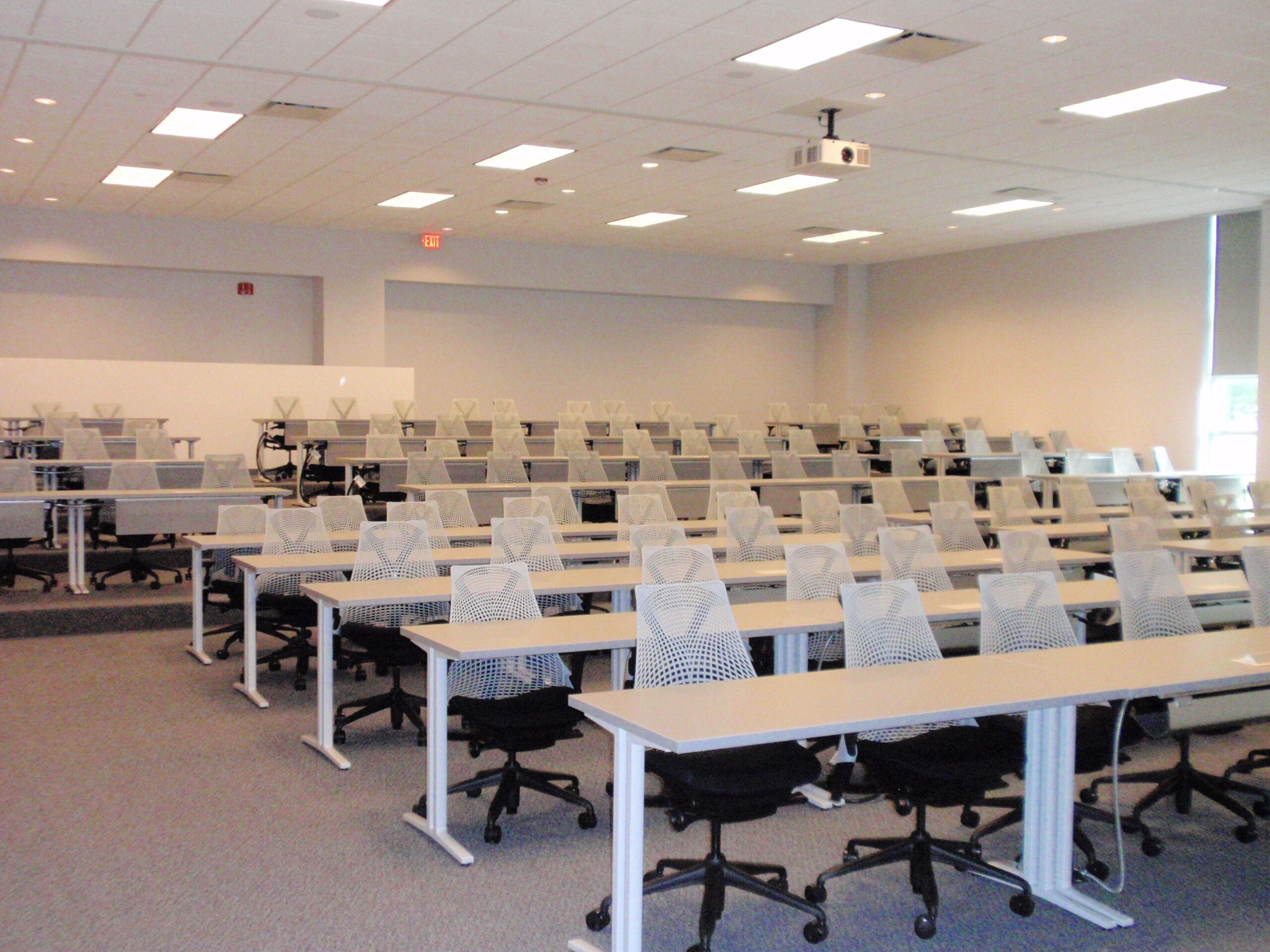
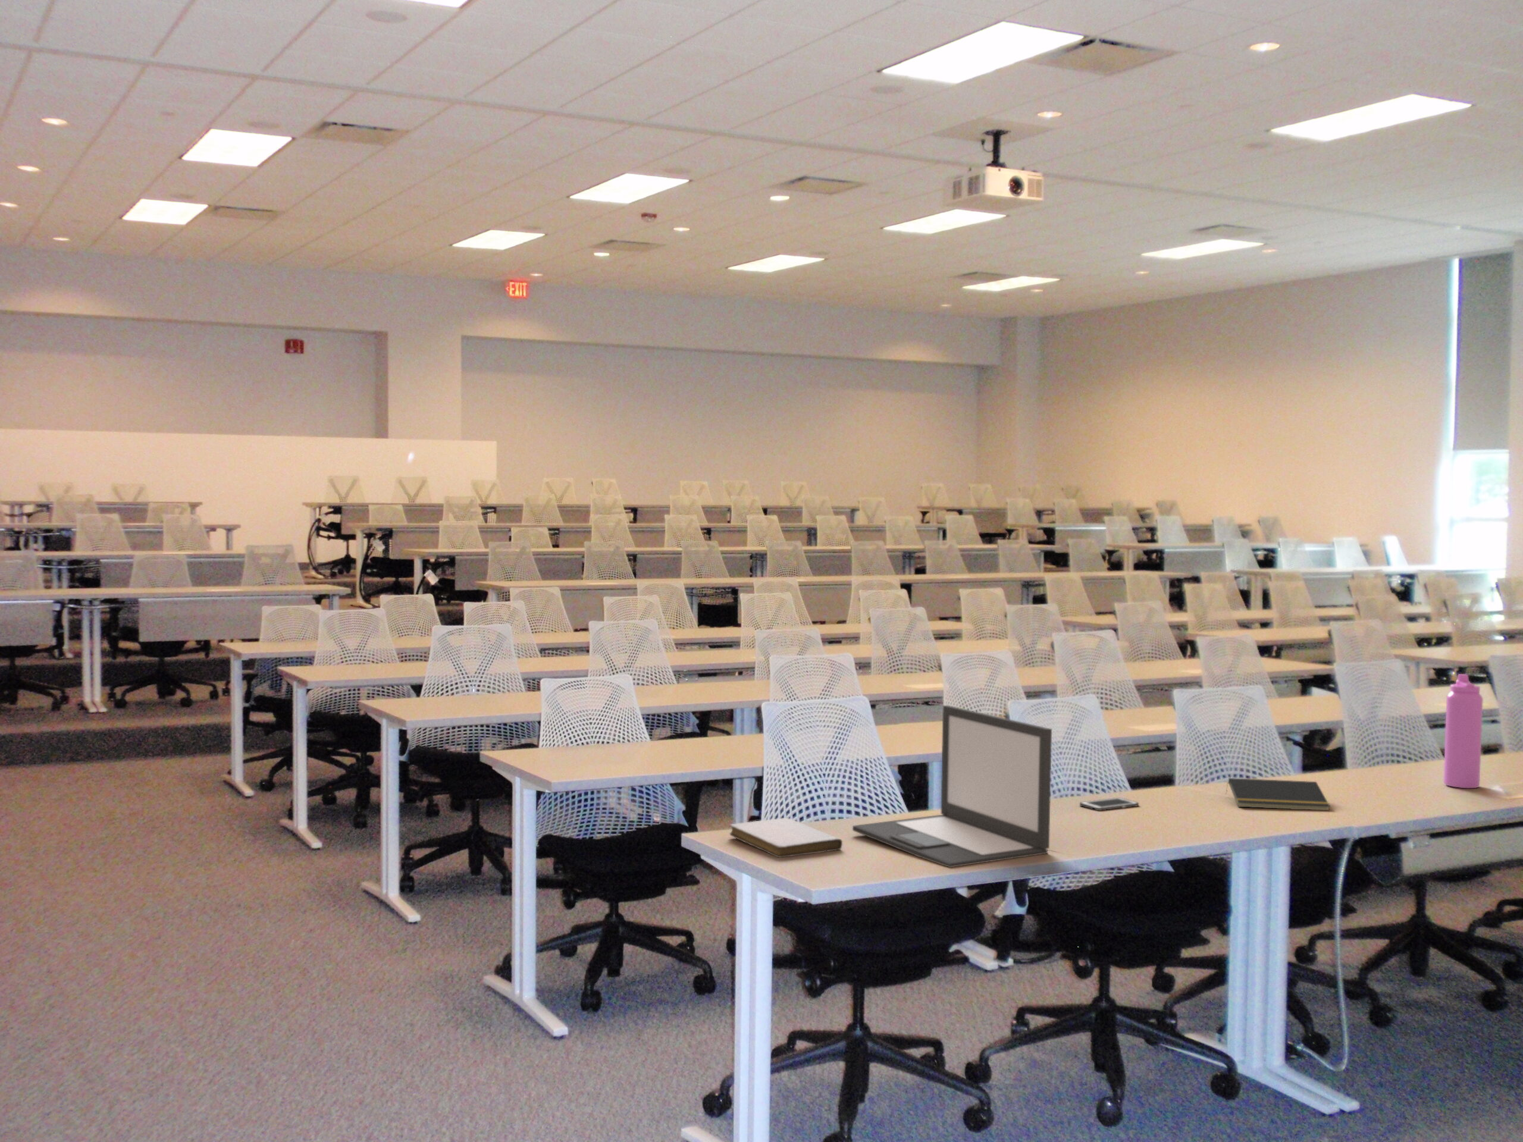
+ laptop [851,705,1053,867]
+ notebook [729,817,843,858]
+ cell phone [1079,797,1139,811]
+ water bottle [1443,673,1483,788]
+ notepad [1224,777,1331,811]
